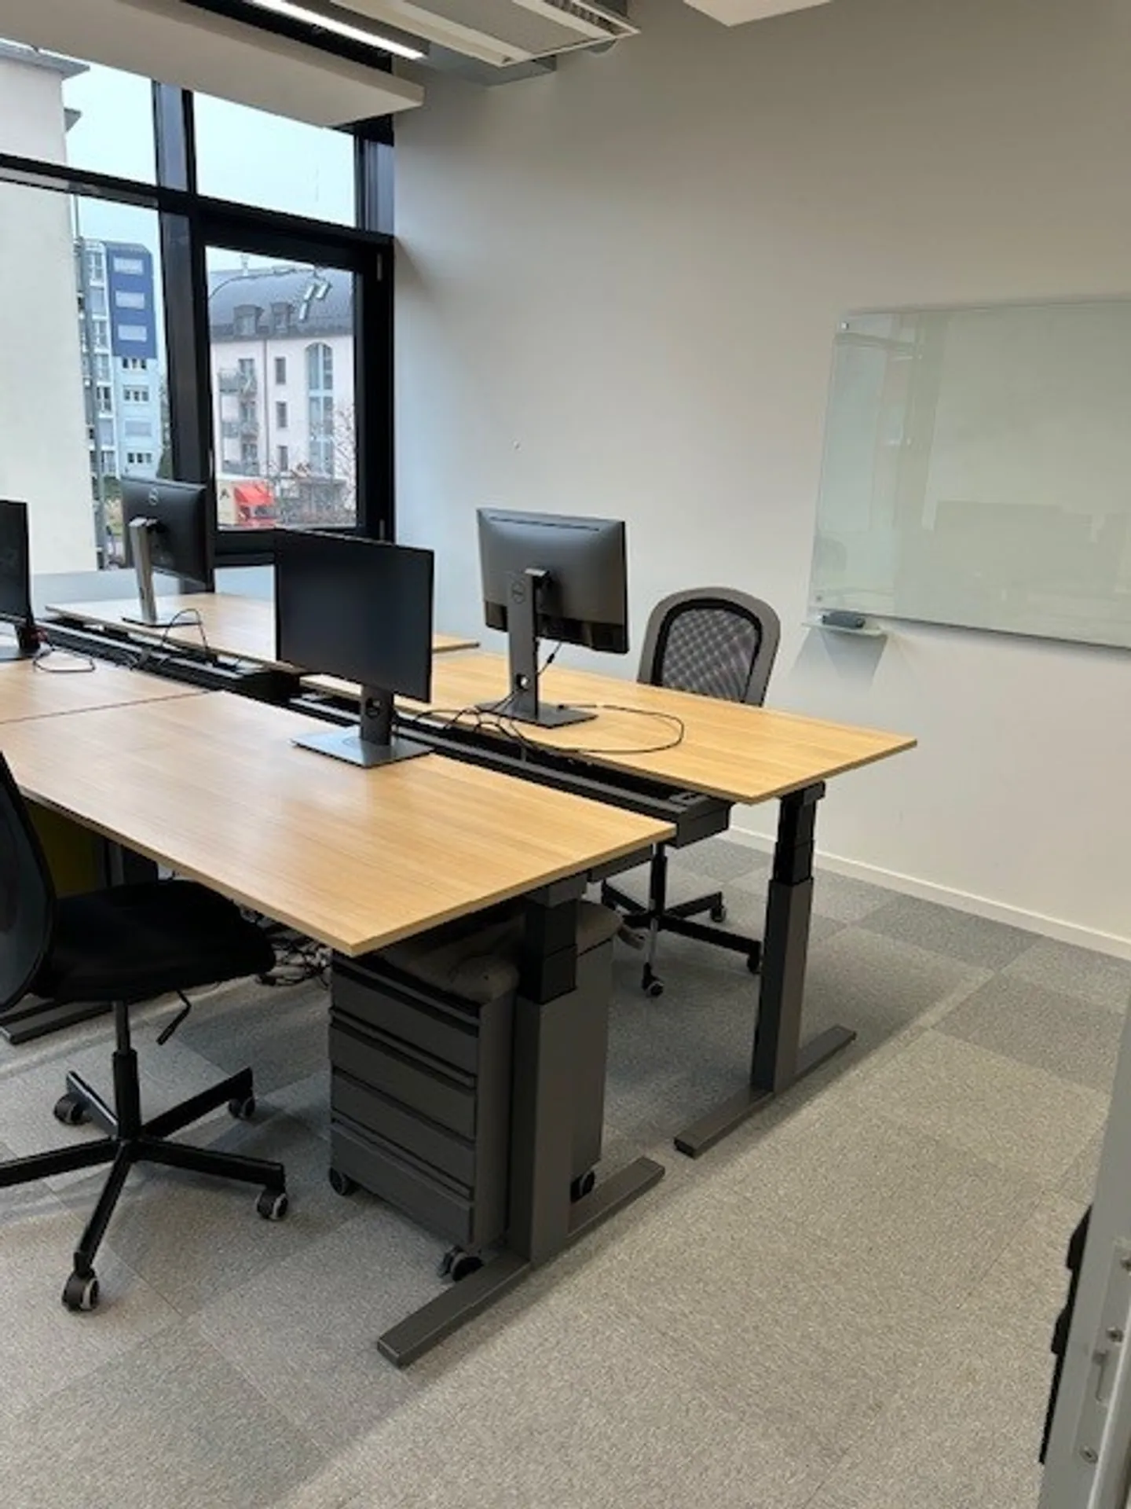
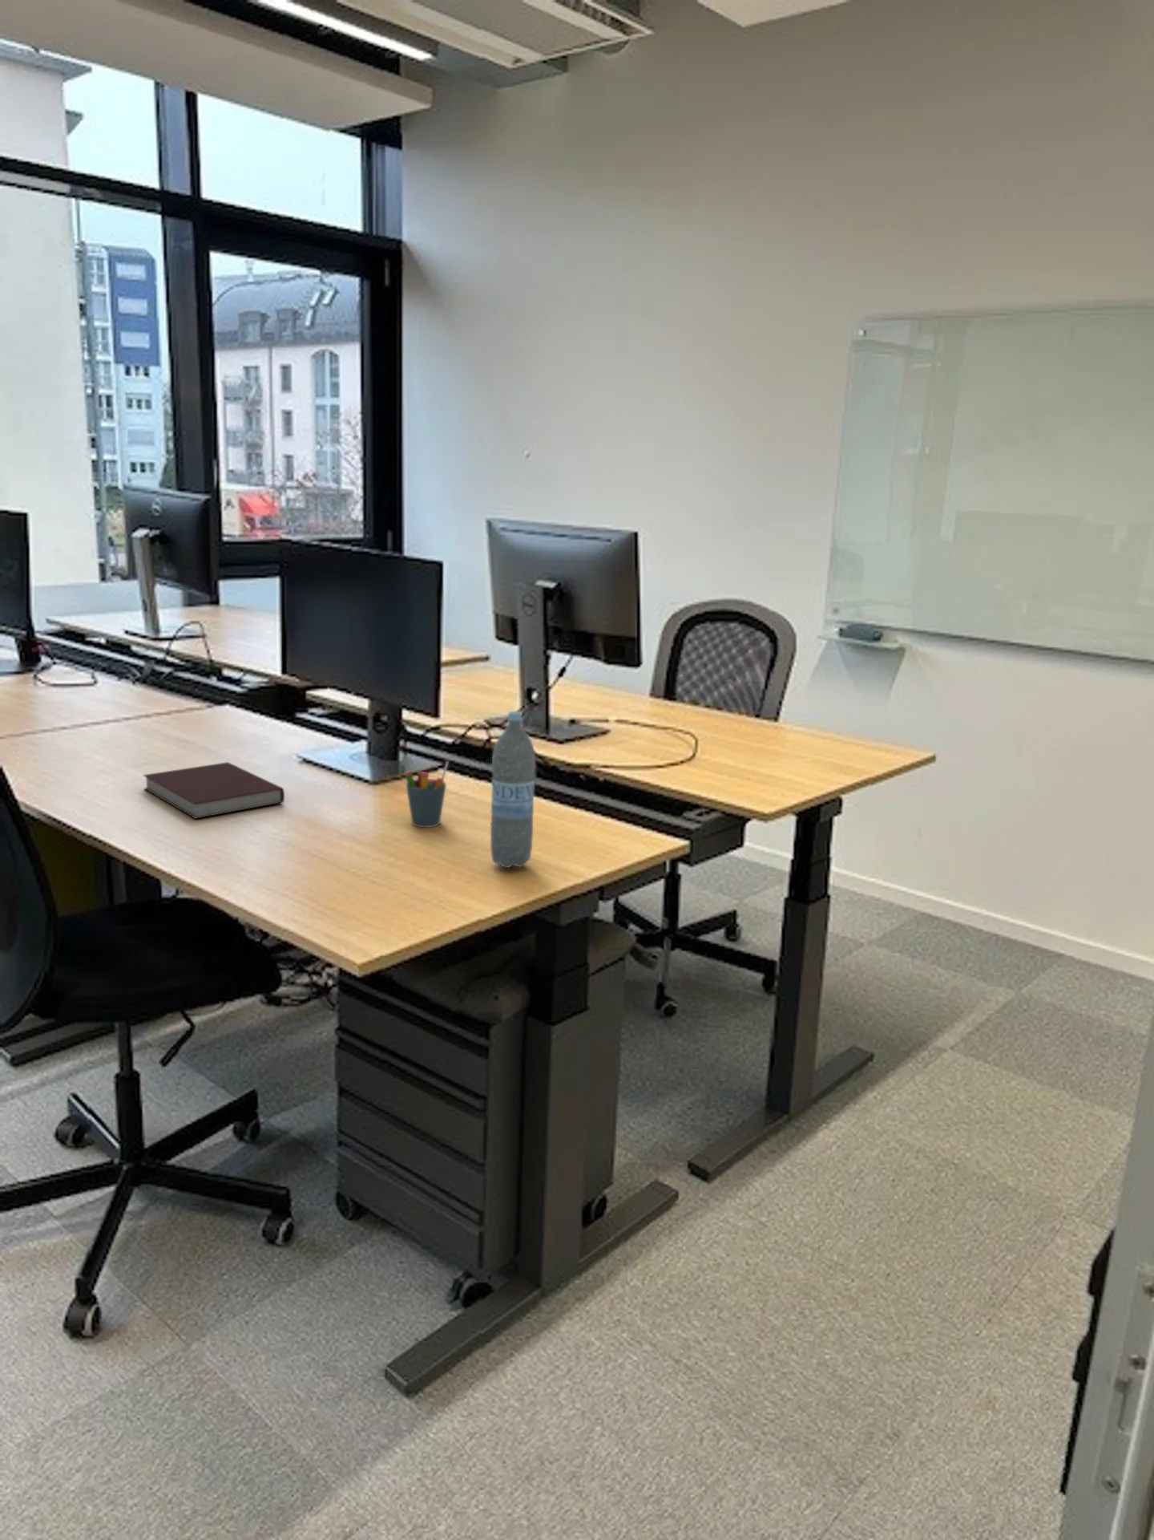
+ pen holder [404,760,450,828]
+ notebook [142,762,285,820]
+ water bottle [490,711,536,868]
